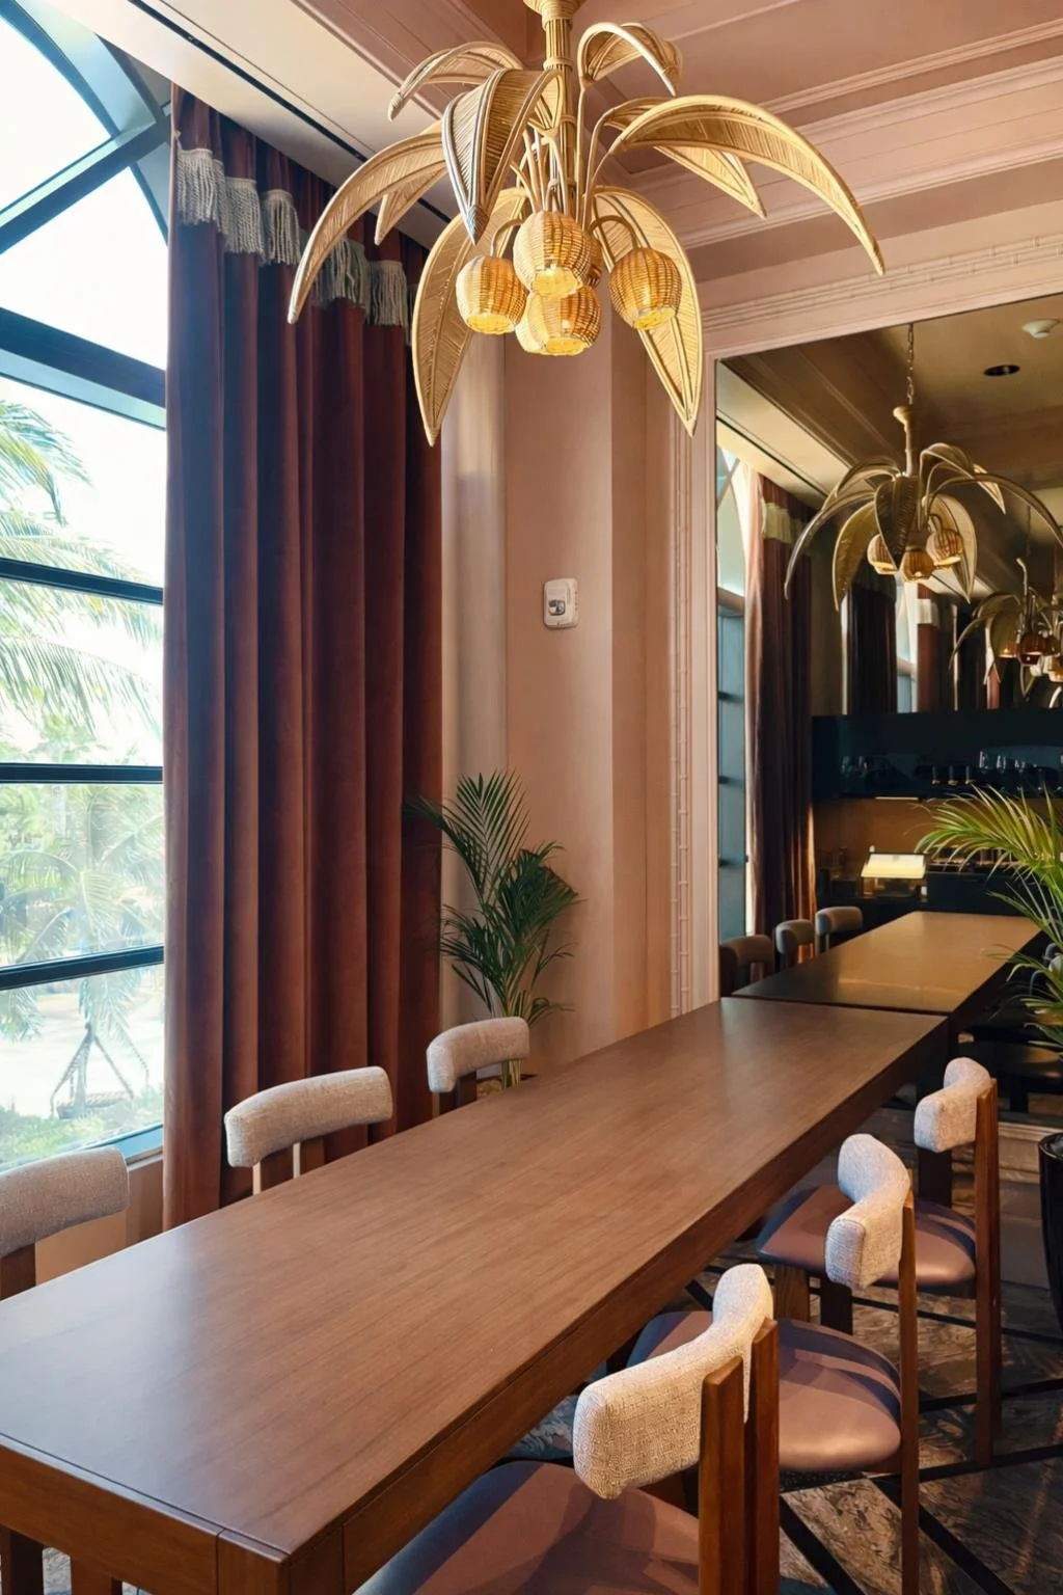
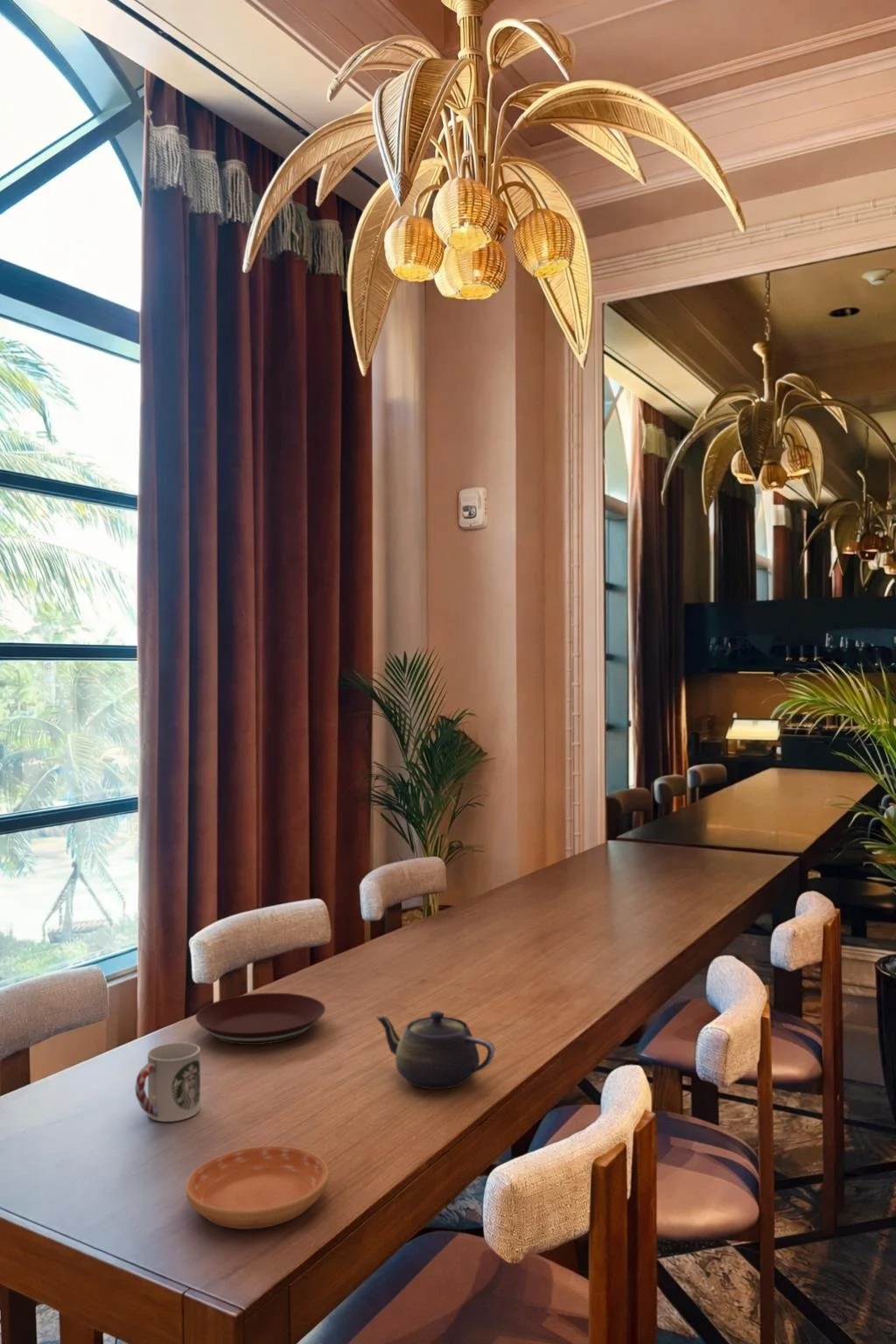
+ teapot [374,1010,496,1090]
+ saucer [185,1145,330,1230]
+ cup [135,1042,201,1123]
+ plate [194,992,326,1046]
